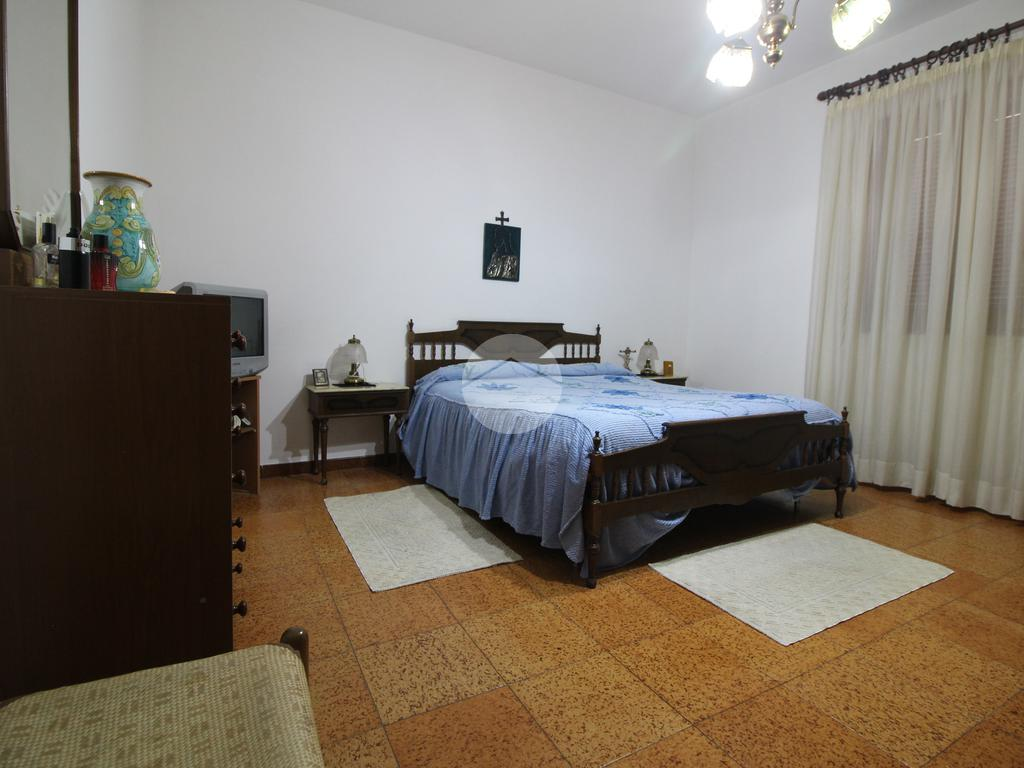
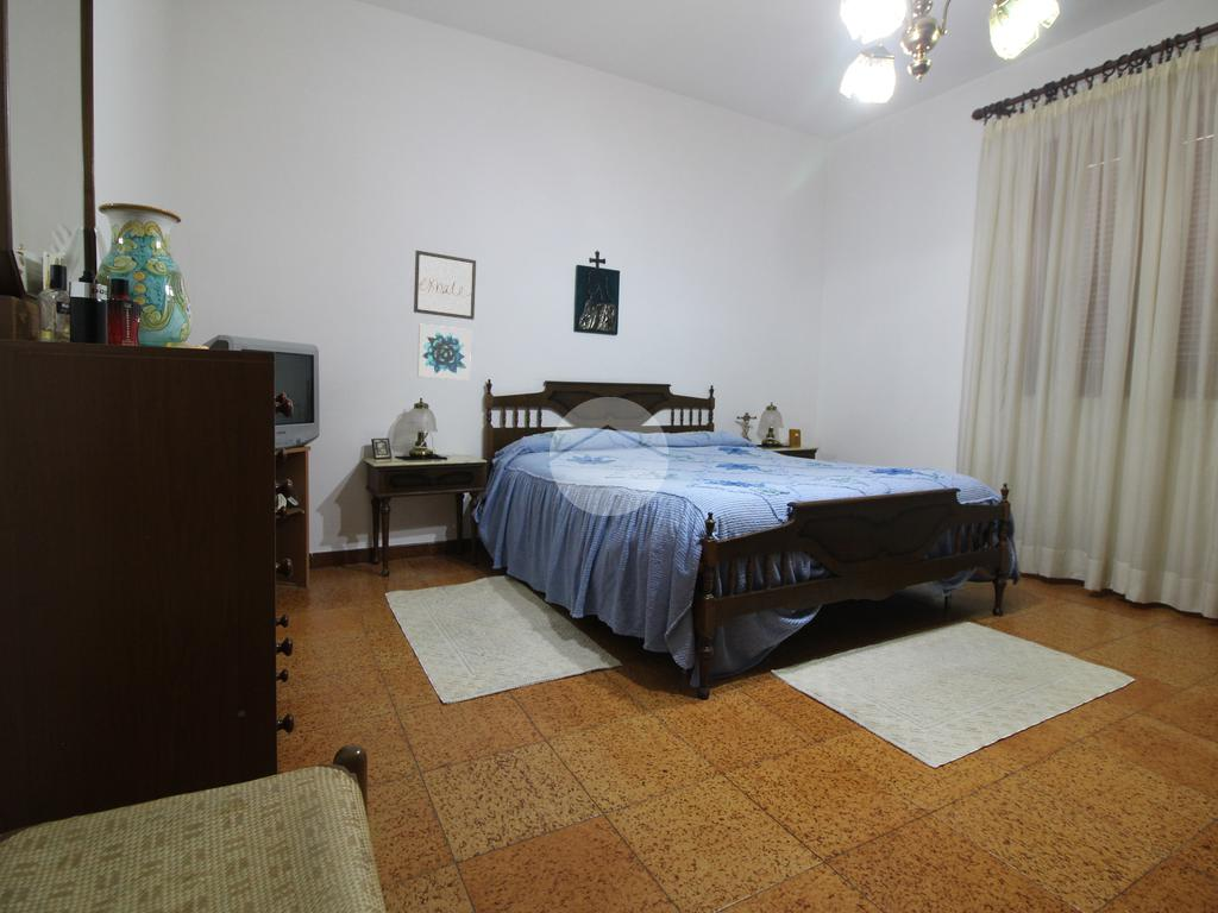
+ wall art [416,323,472,382]
+ wall art [413,250,477,321]
